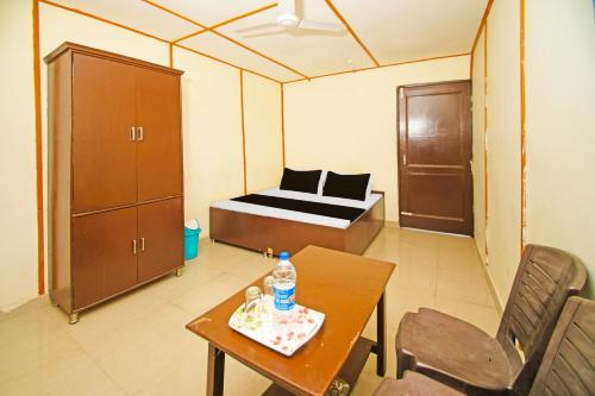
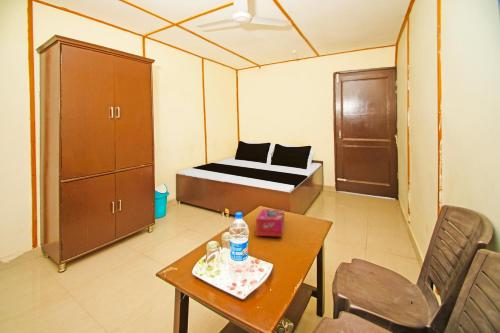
+ tissue box [255,208,285,238]
